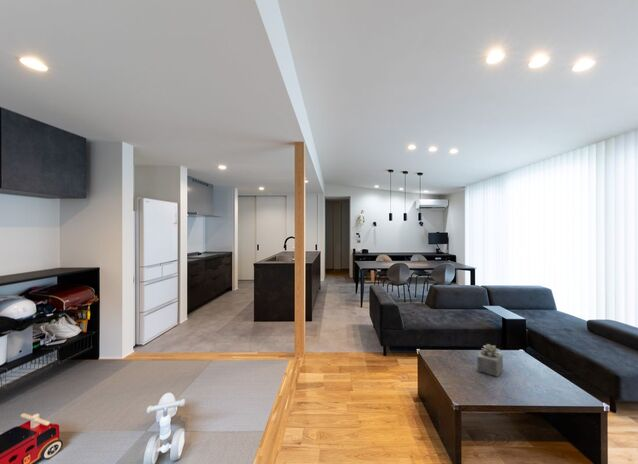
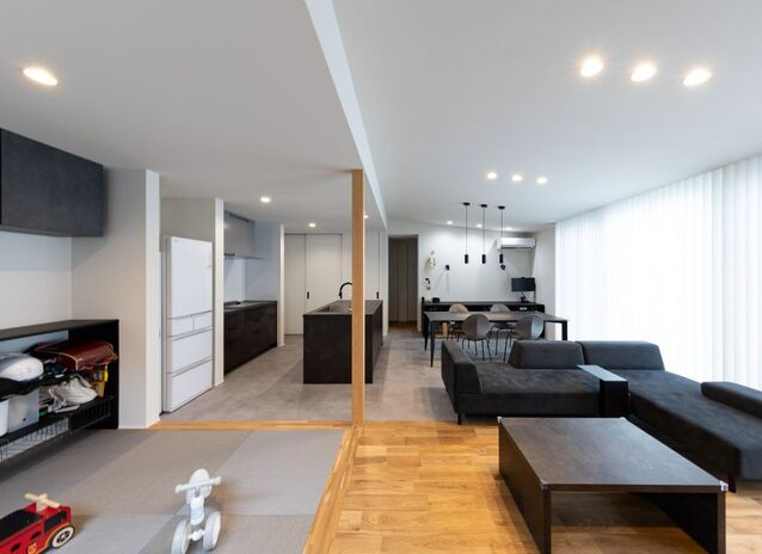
- succulent plant [476,343,504,378]
